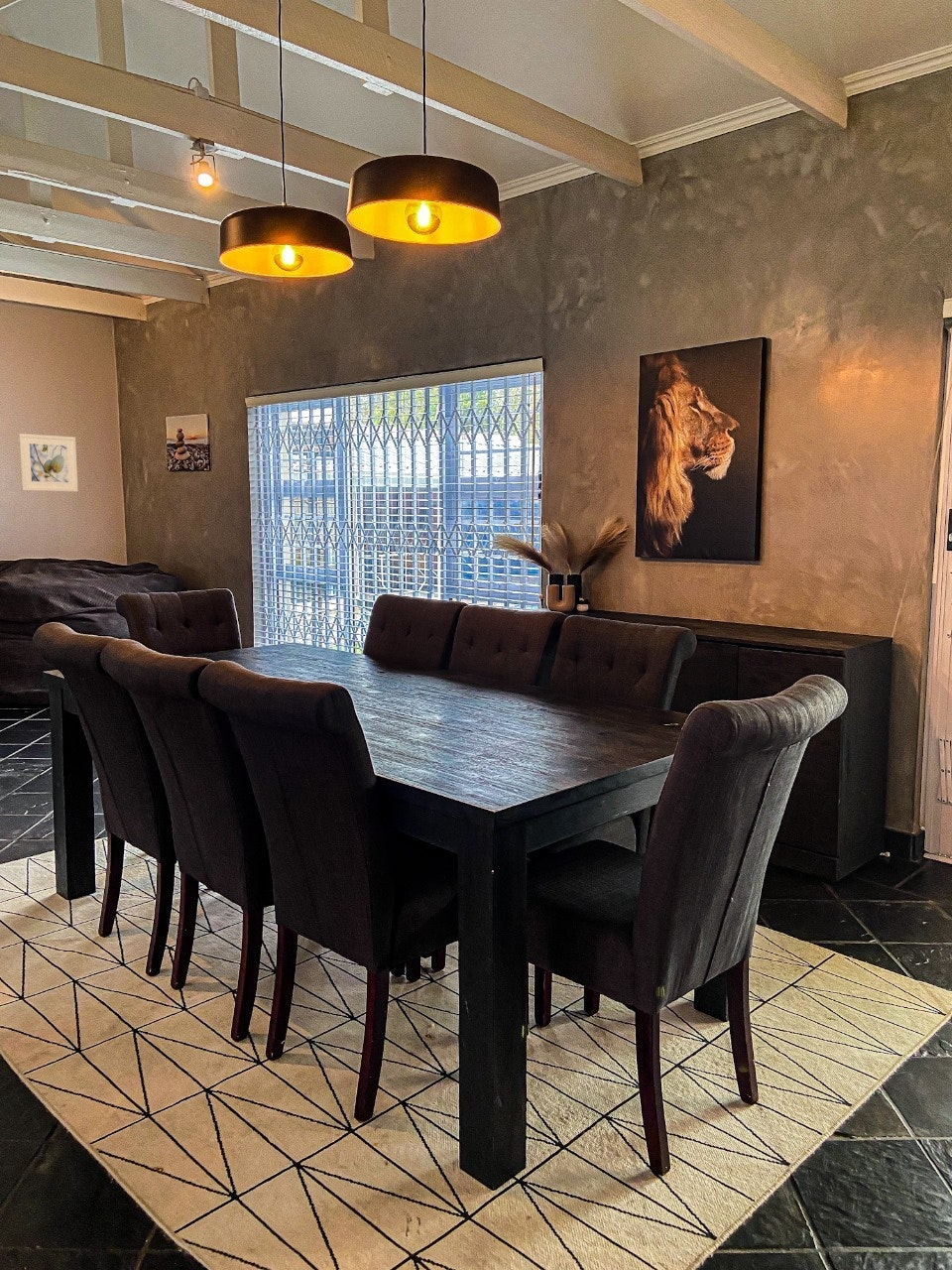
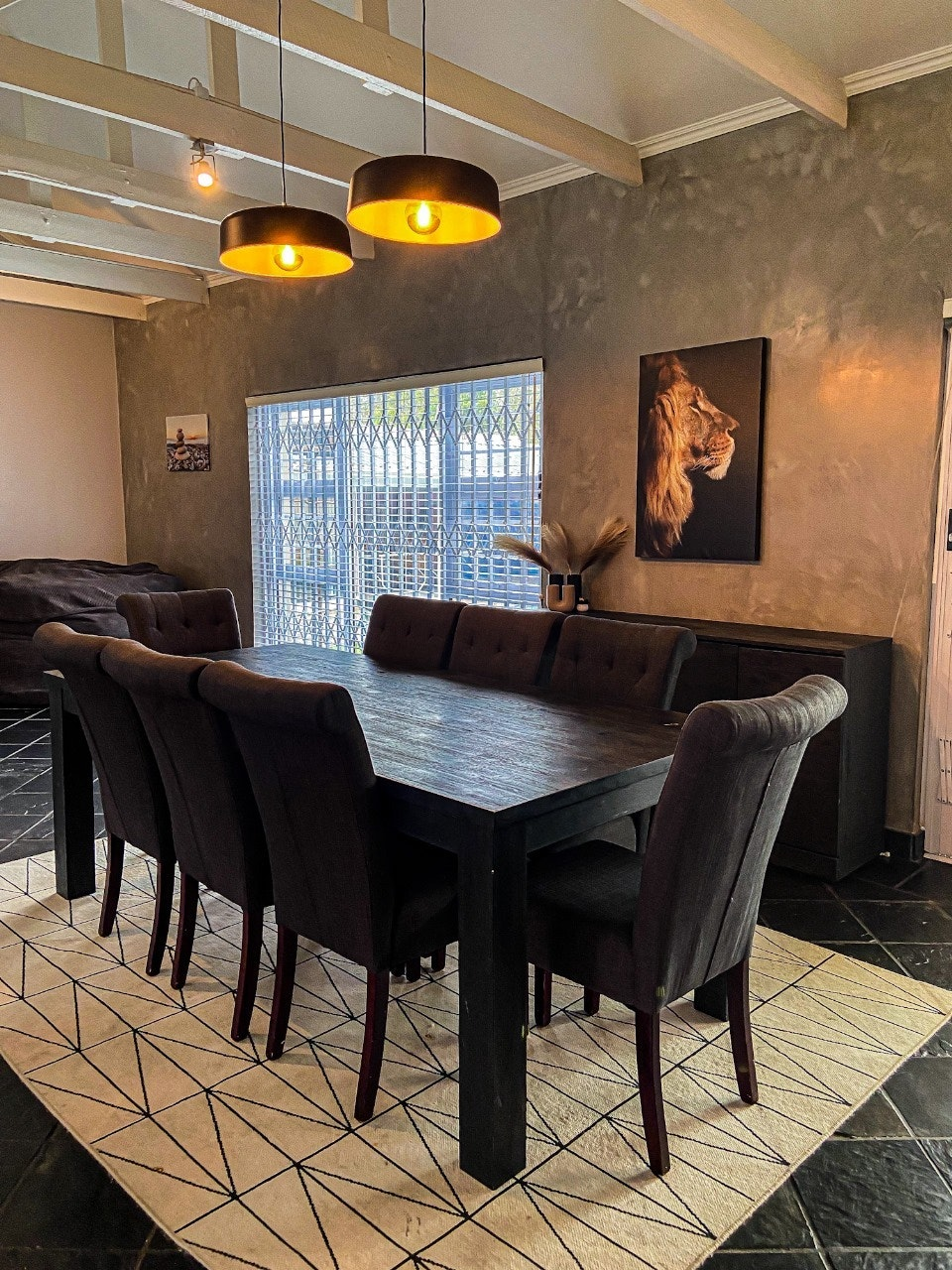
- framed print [18,433,79,493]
